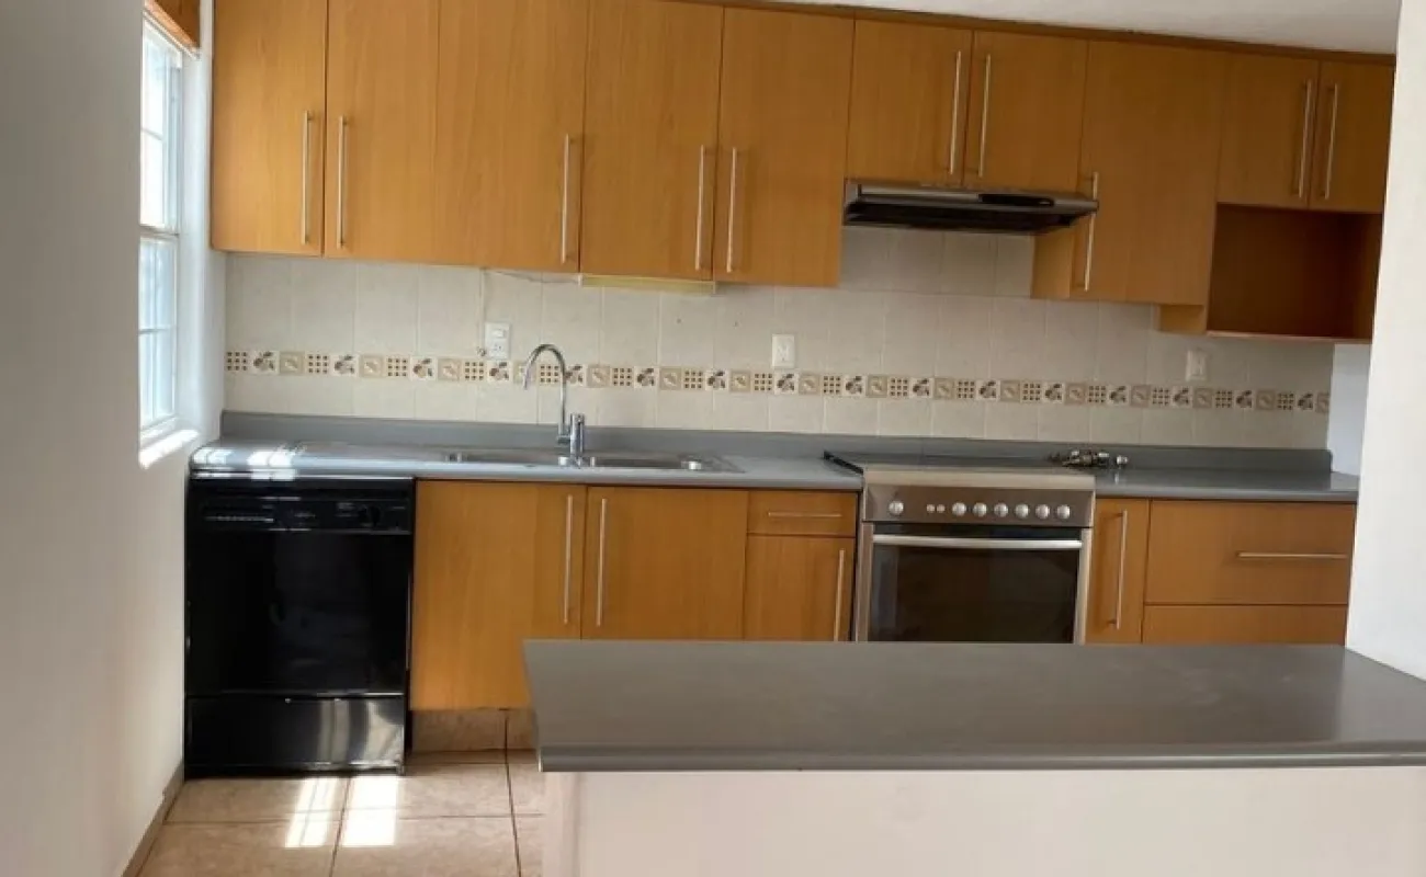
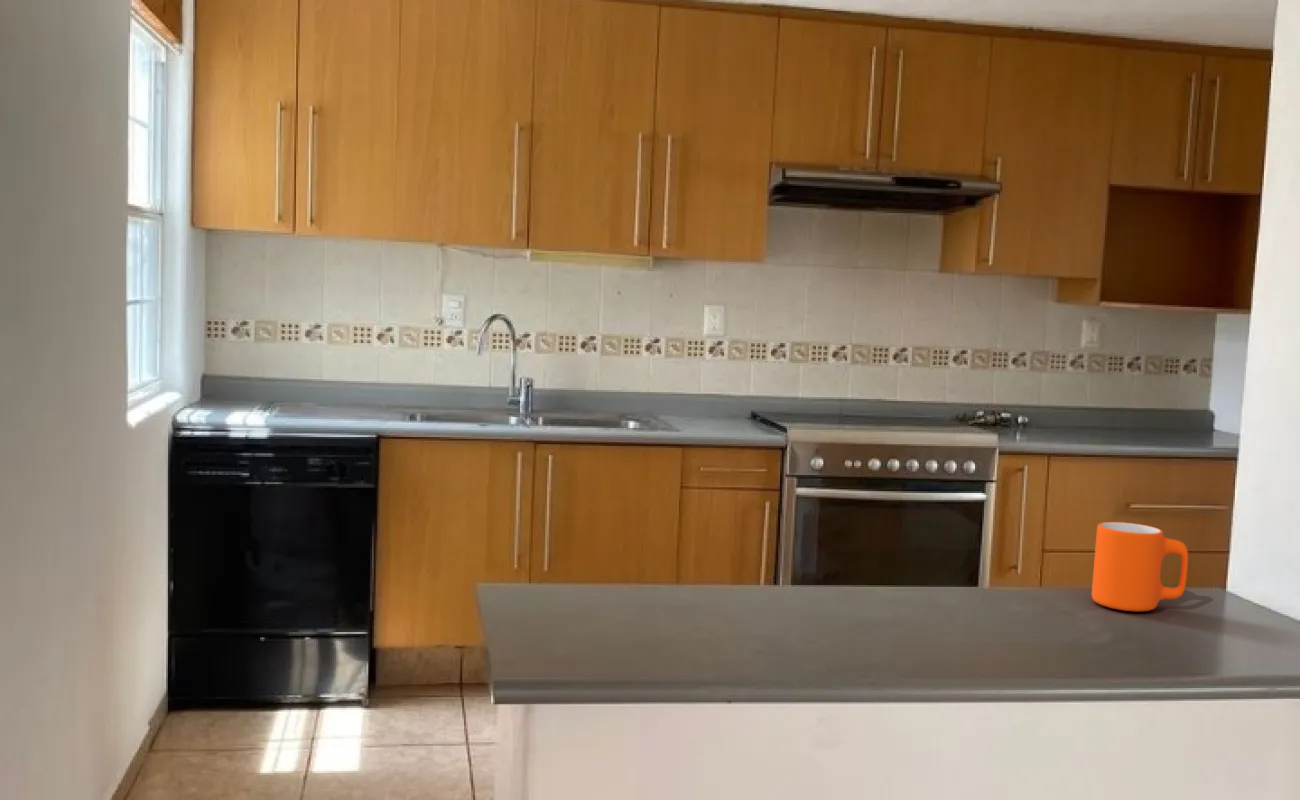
+ mug [1091,521,1189,612]
